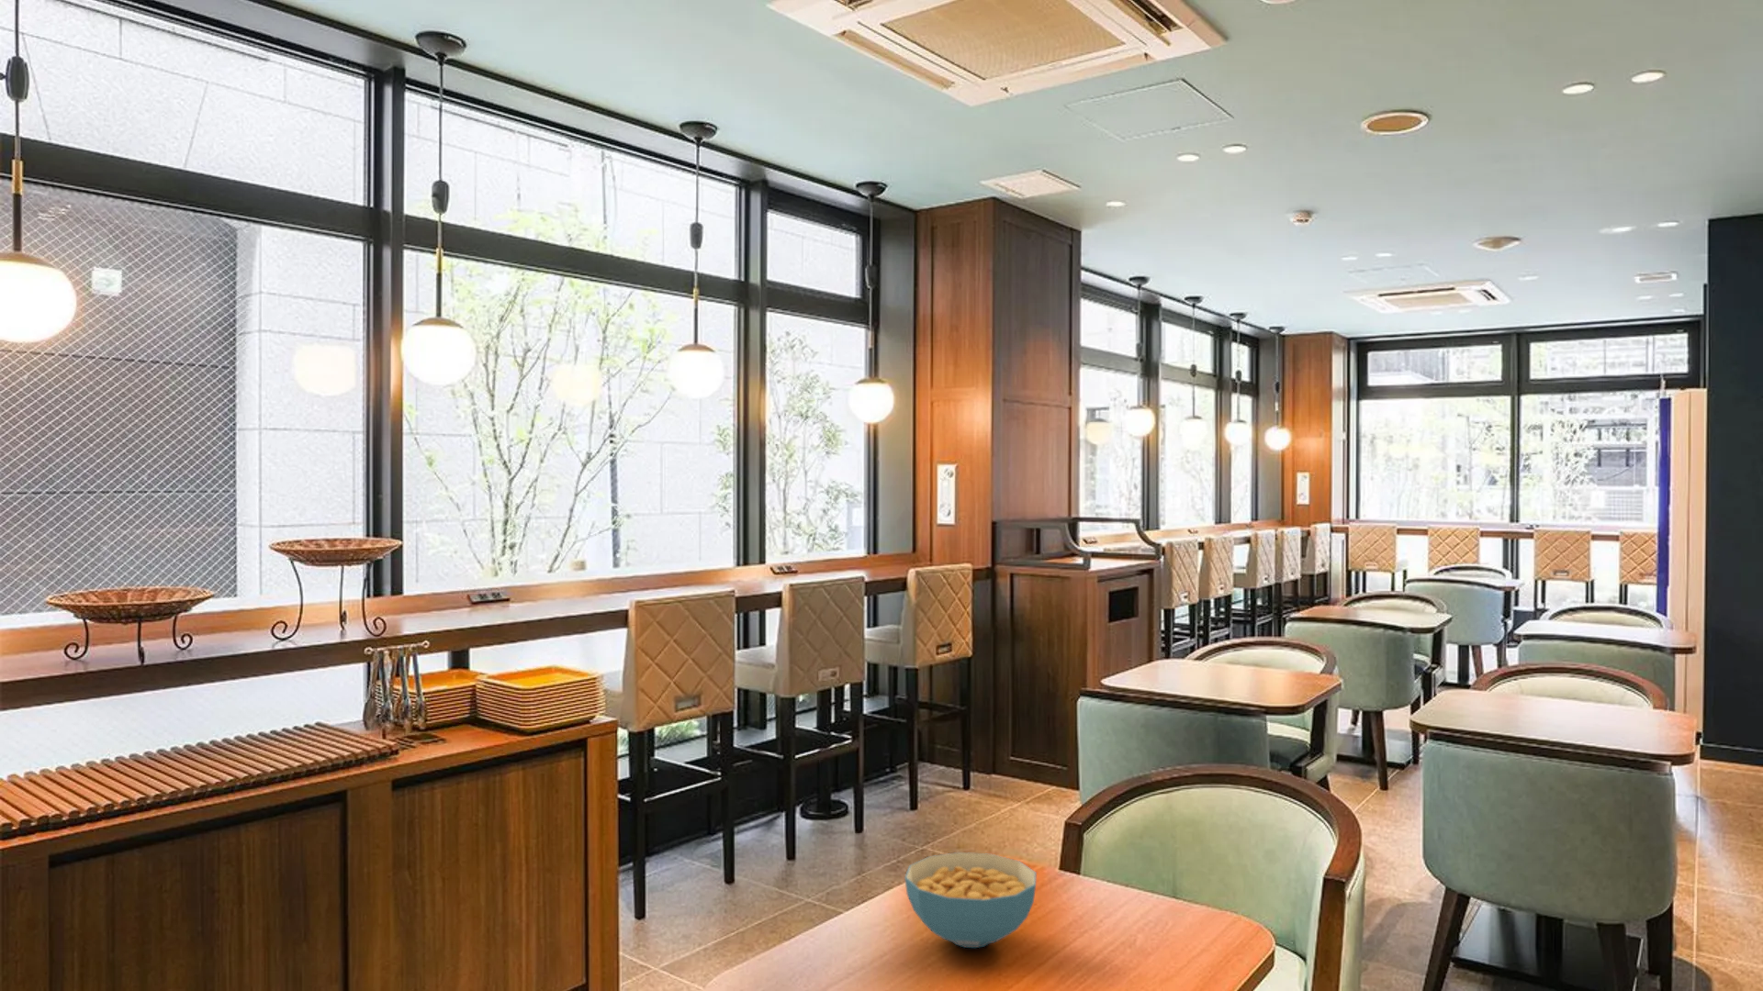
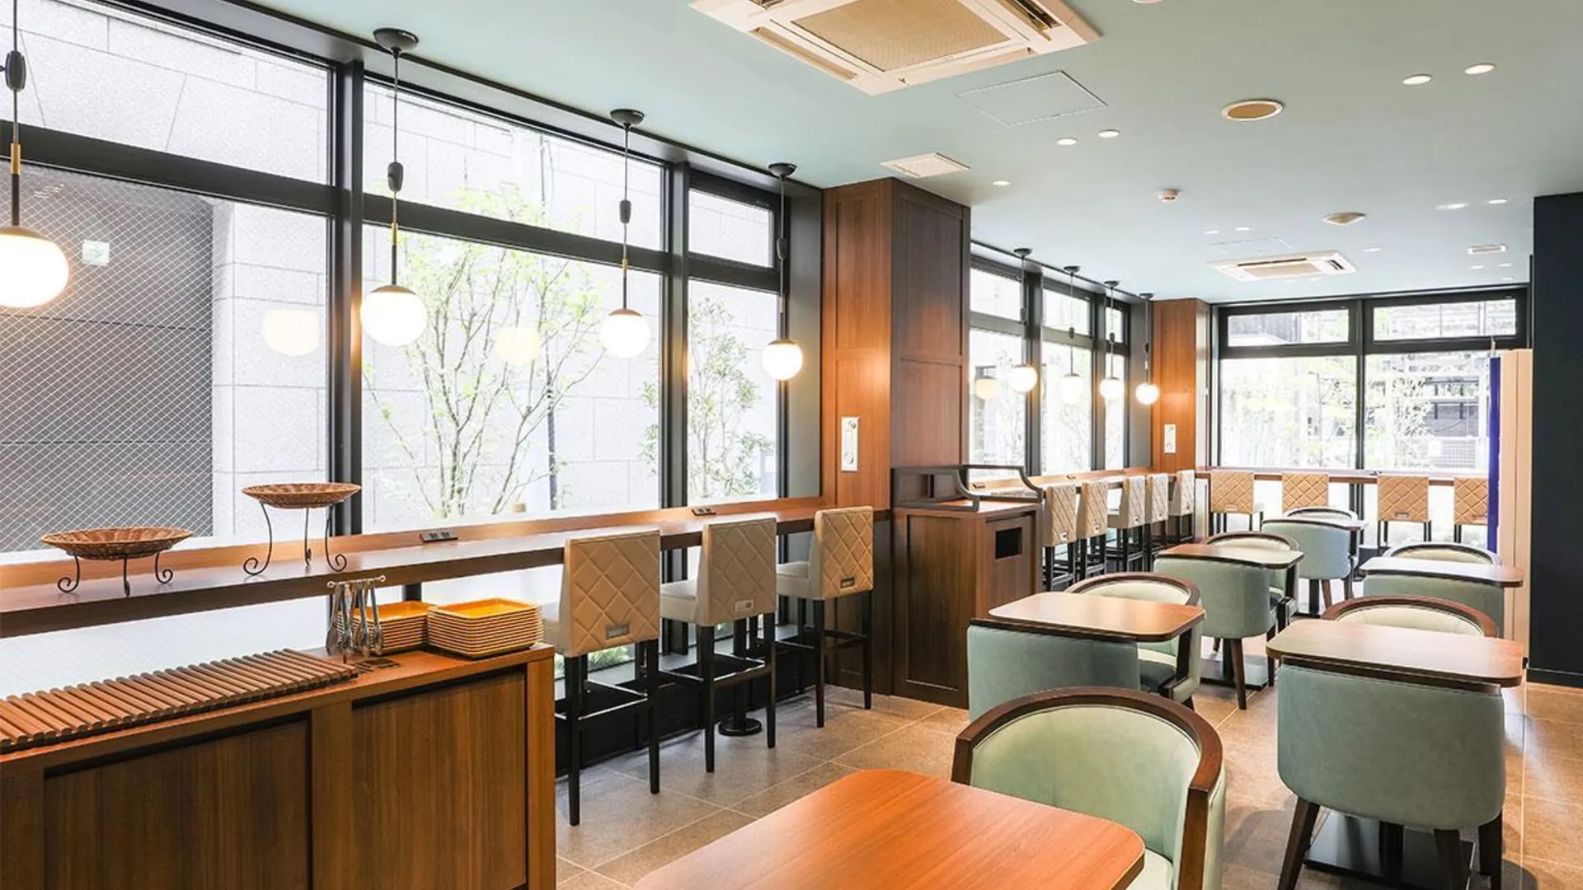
- cereal bowl [903,852,1038,949]
